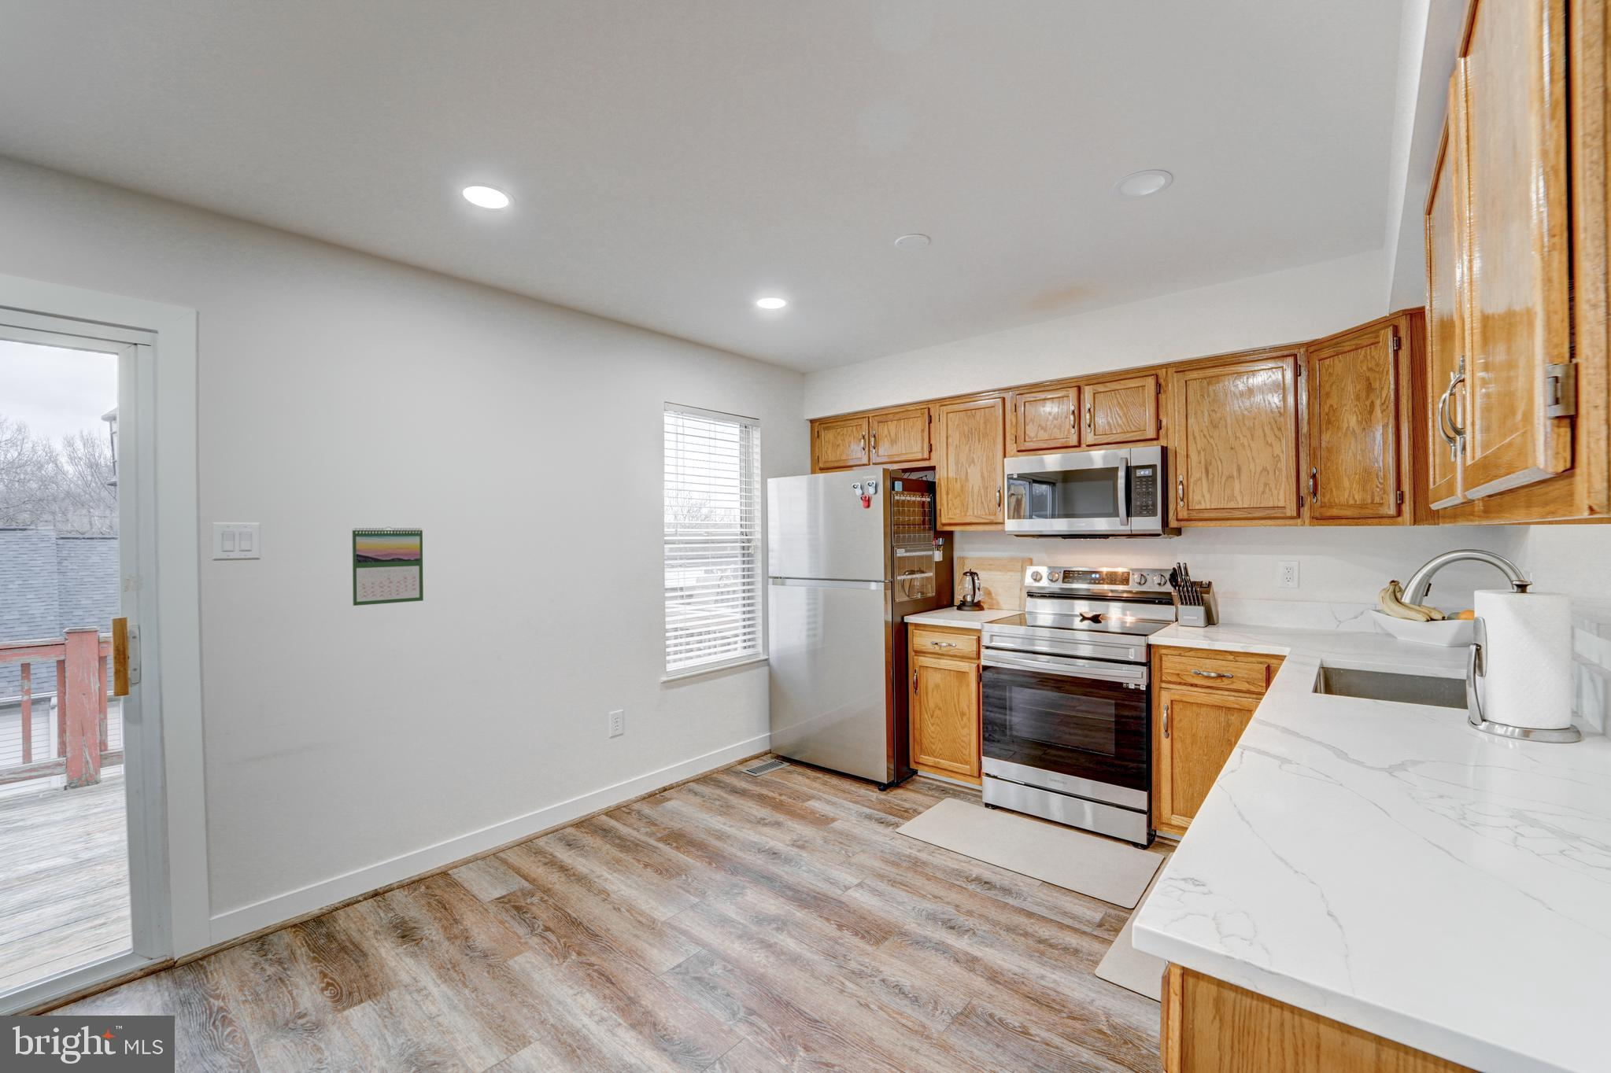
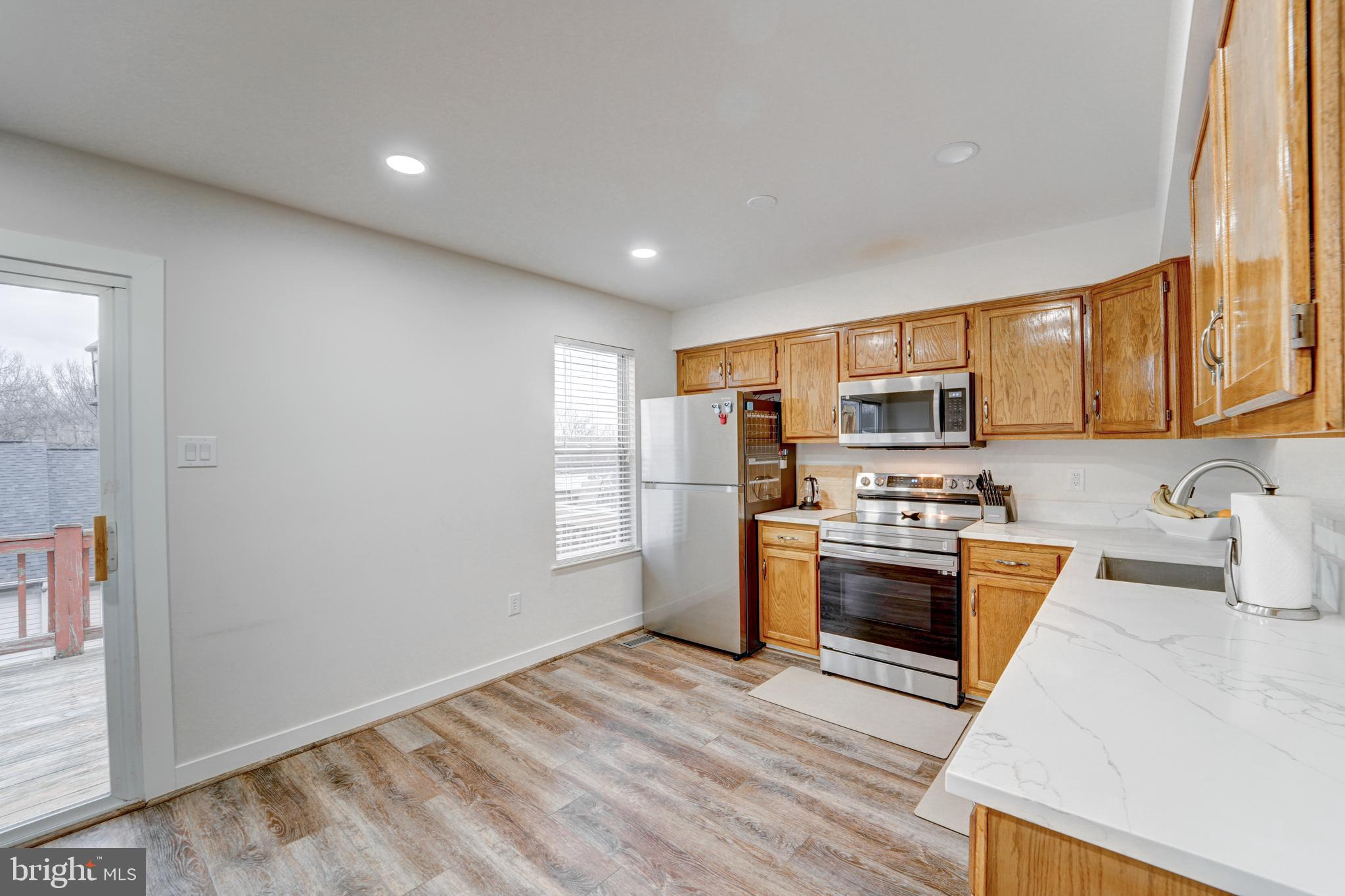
- calendar [352,526,424,606]
